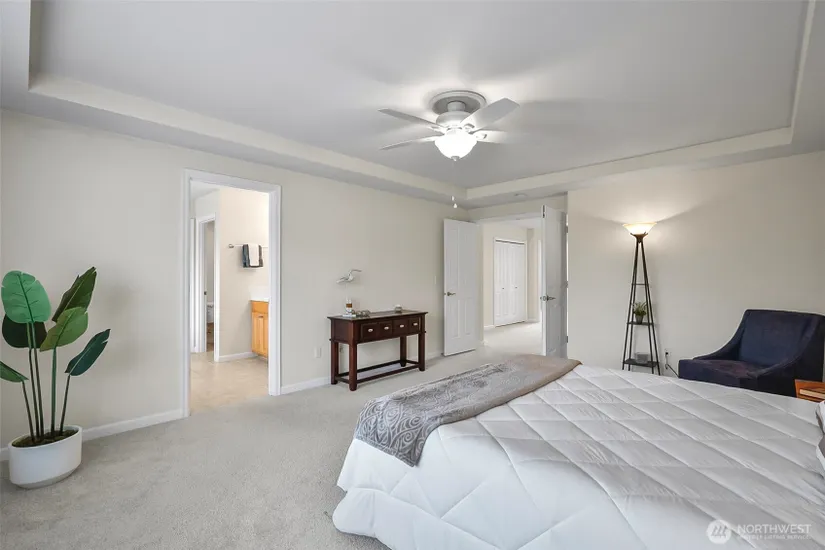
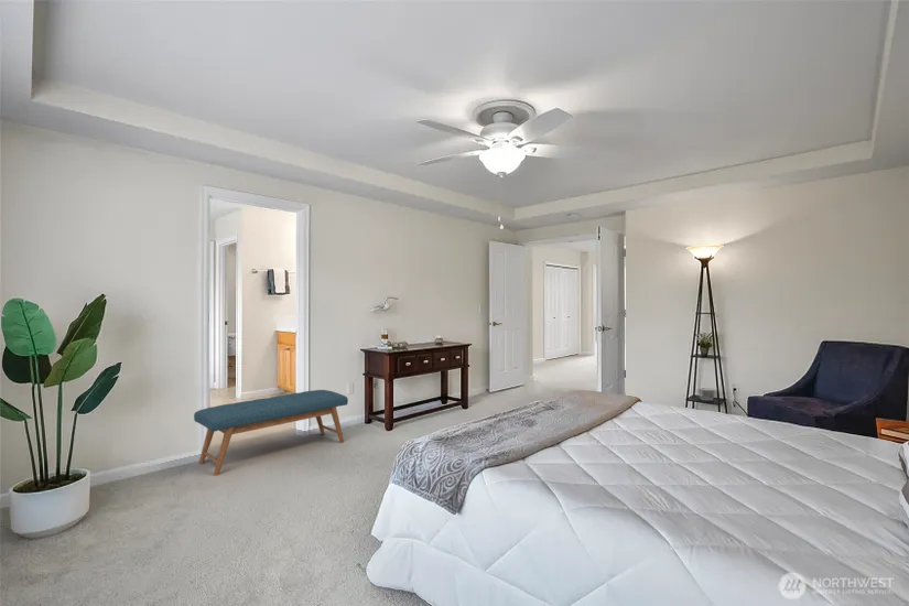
+ bench [193,389,349,477]
